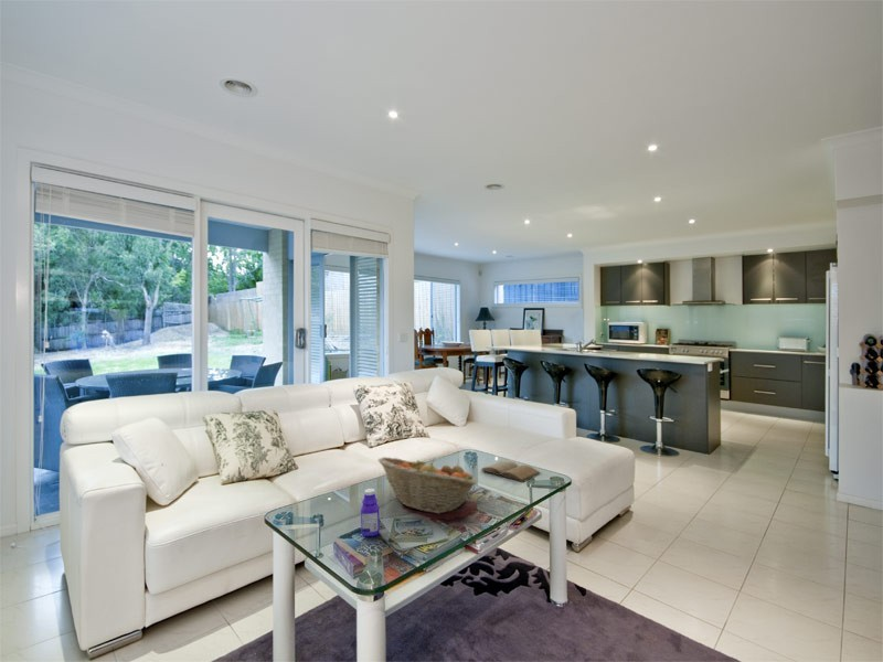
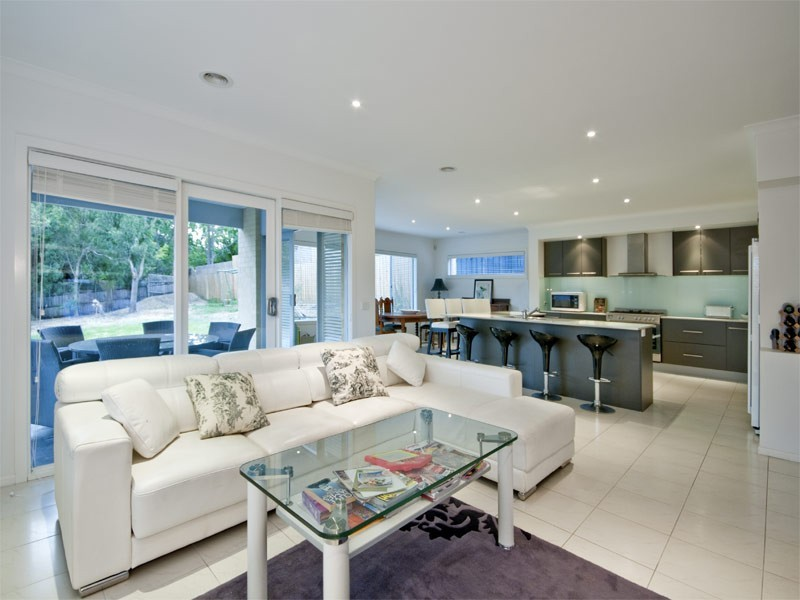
- bottle [360,488,381,537]
- book [480,460,541,483]
- fruit basket [376,456,478,514]
